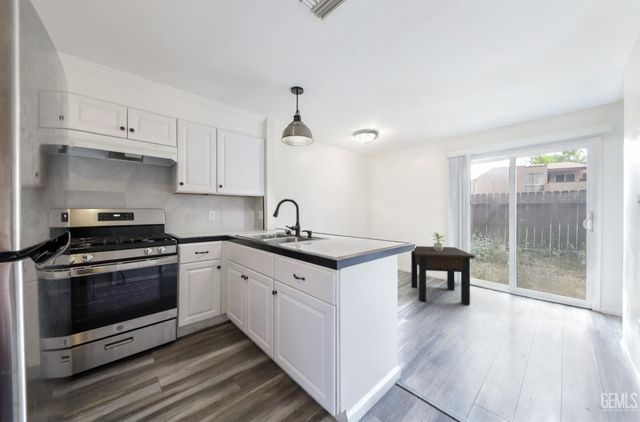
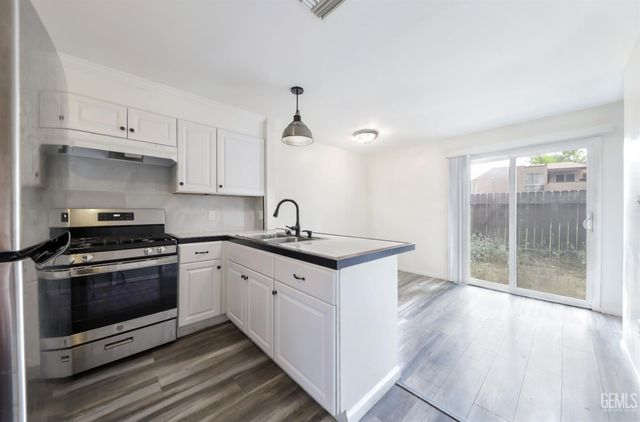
- side table [410,245,476,306]
- potted plant [428,232,447,251]
